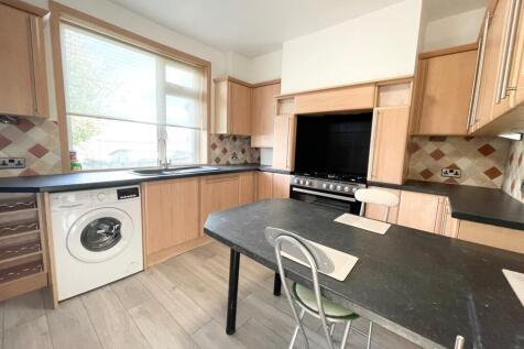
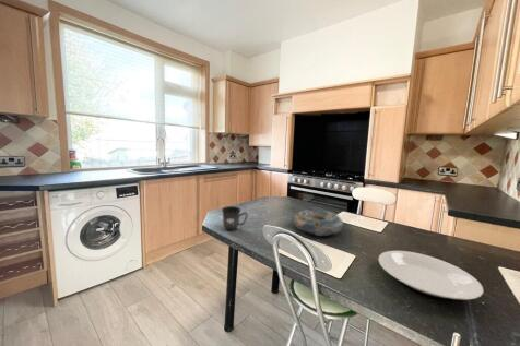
+ decorative bowl [293,208,344,237]
+ mug [221,205,248,231]
+ plate [378,250,484,301]
